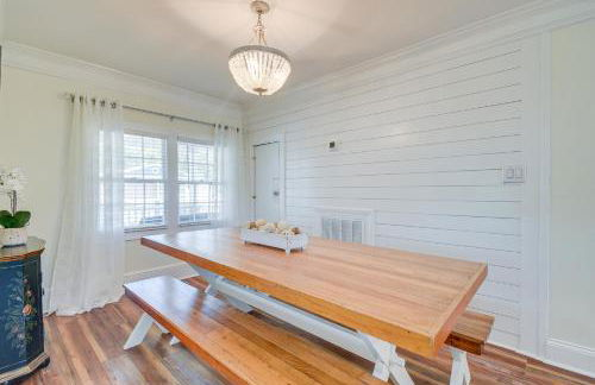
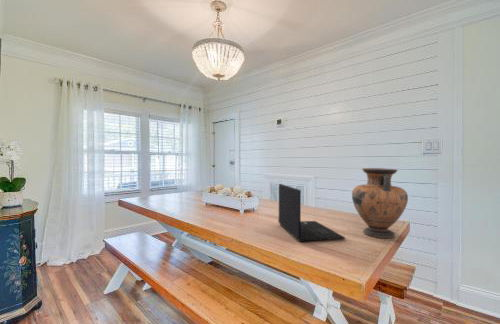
+ vase [351,167,409,239]
+ laptop [277,183,346,243]
